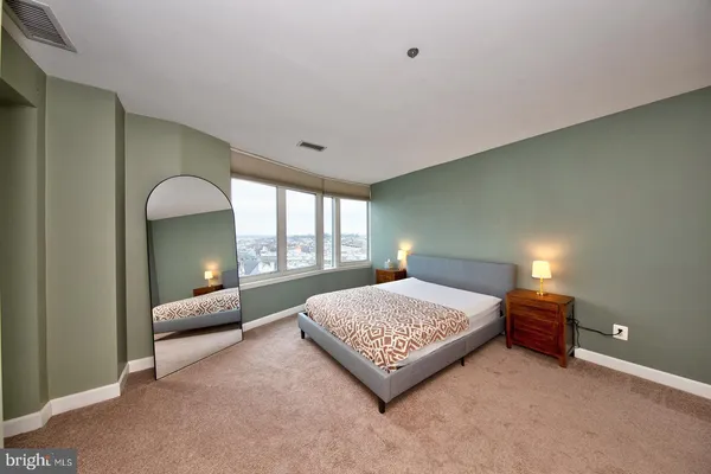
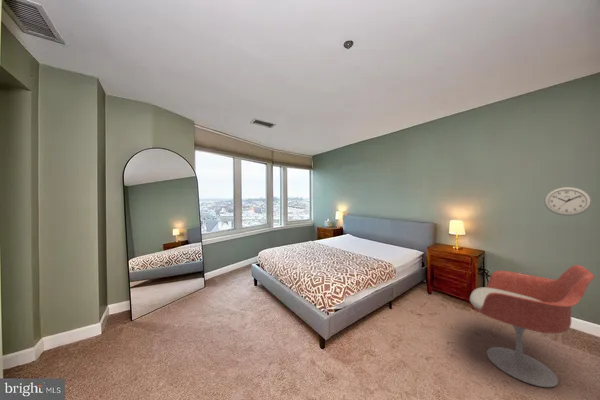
+ wall clock [543,186,592,217]
+ armchair [469,264,596,388]
